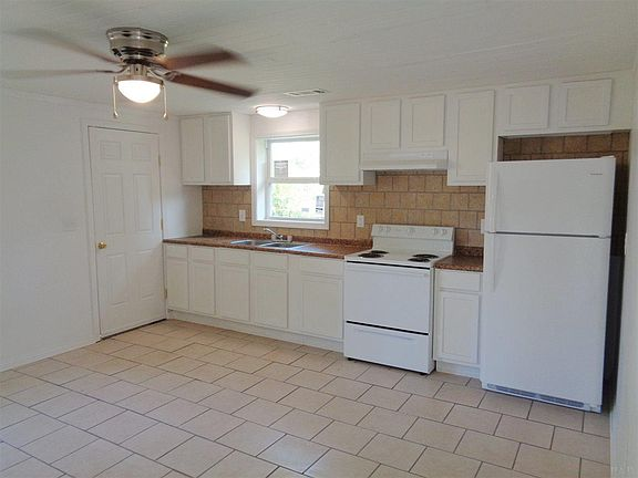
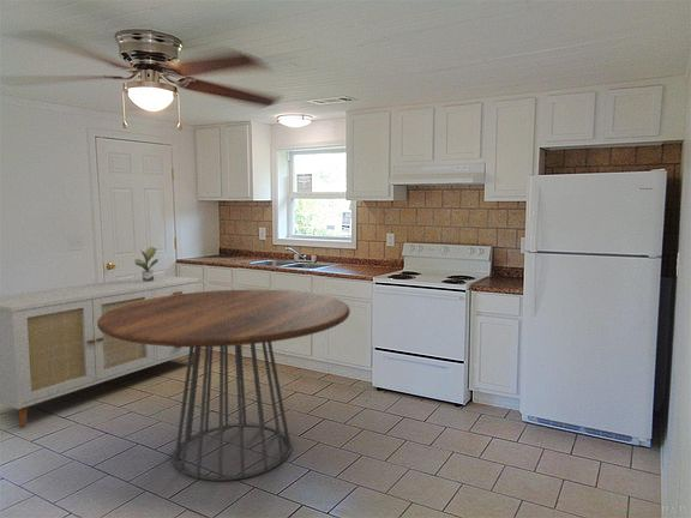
+ sideboard [0,275,199,429]
+ potted plant [133,246,160,281]
+ dining table [97,289,351,482]
